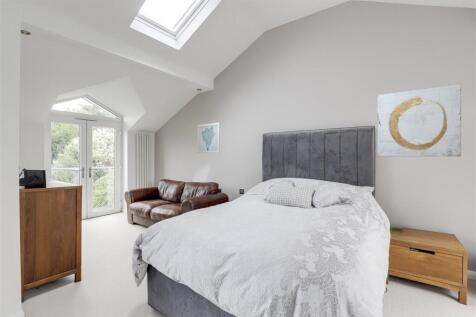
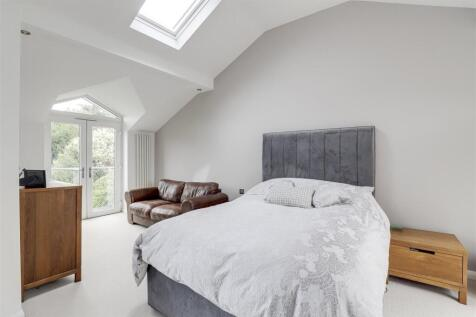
- wall art [377,83,462,158]
- wall art [197,122,221,154]
